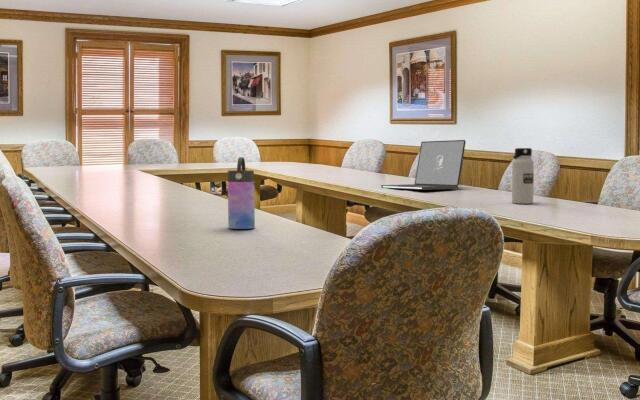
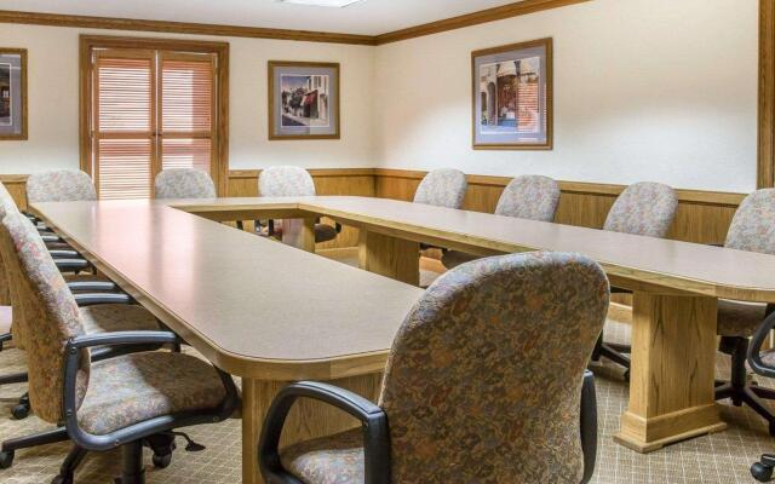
- water bottle [227,156,256,230]
- water bottle [511,147,535,205]
- laptop [380,139,467,191]
